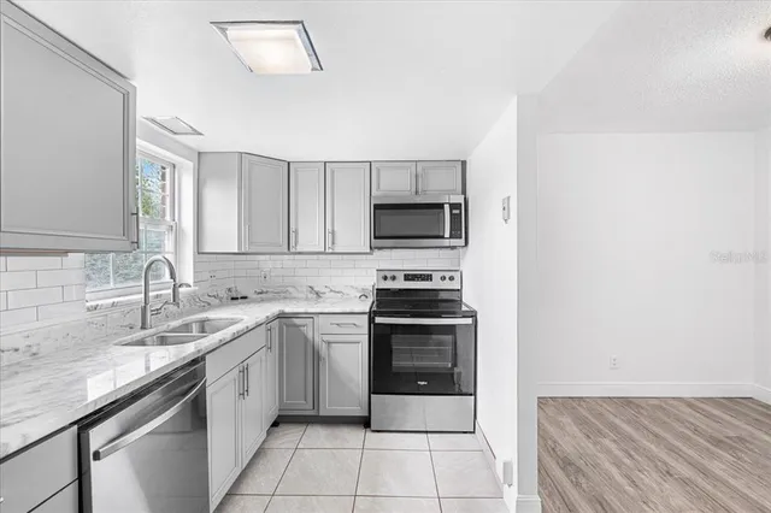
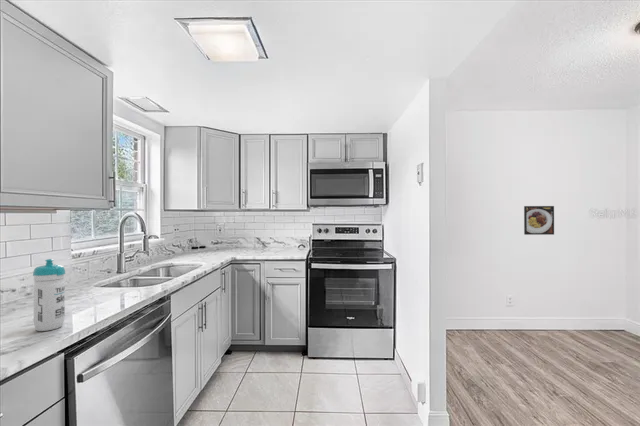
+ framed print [523,205,555,236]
+ water bottle [32,258,66,332]
